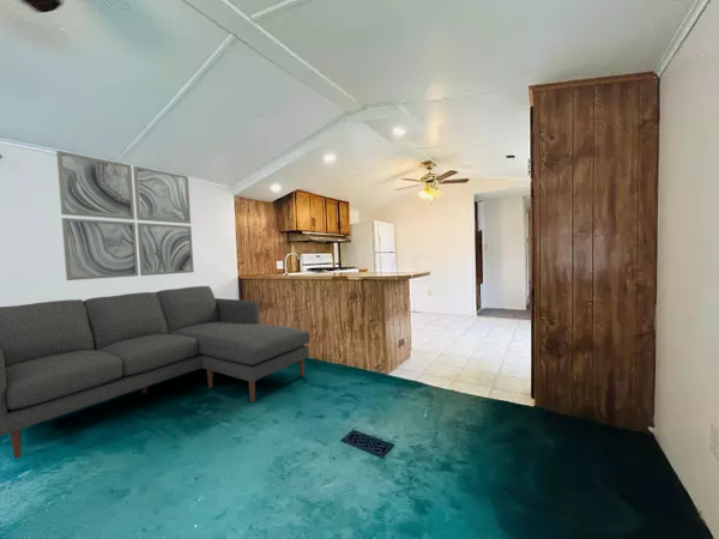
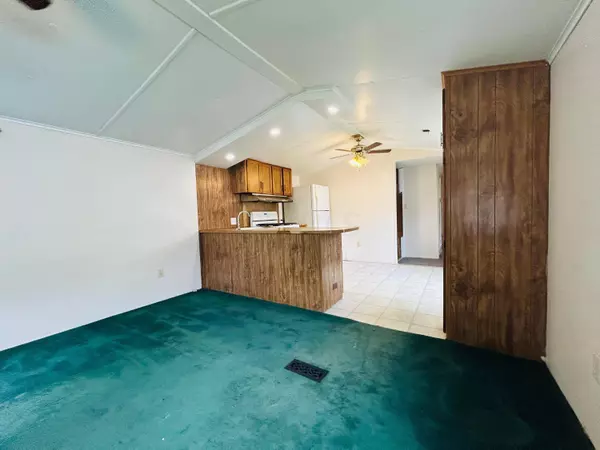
- wall art [55,150,195,281]
- sofa [0,285,310,459]
